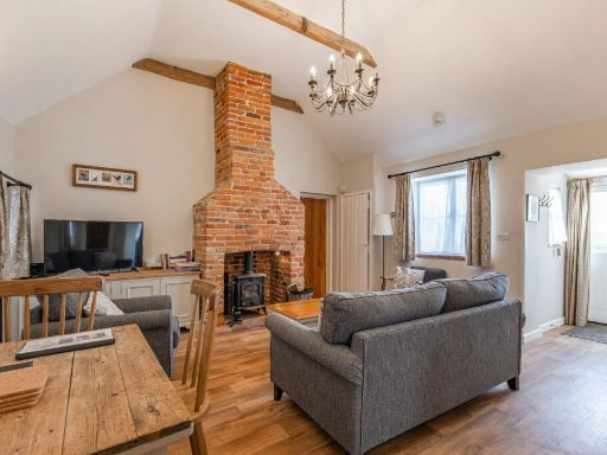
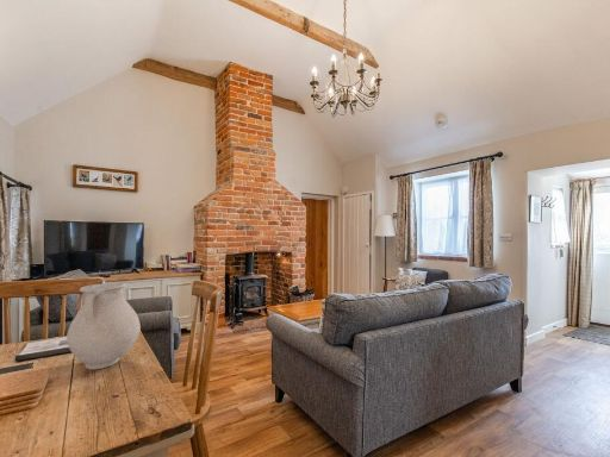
+ vase [66,282,142,370]
